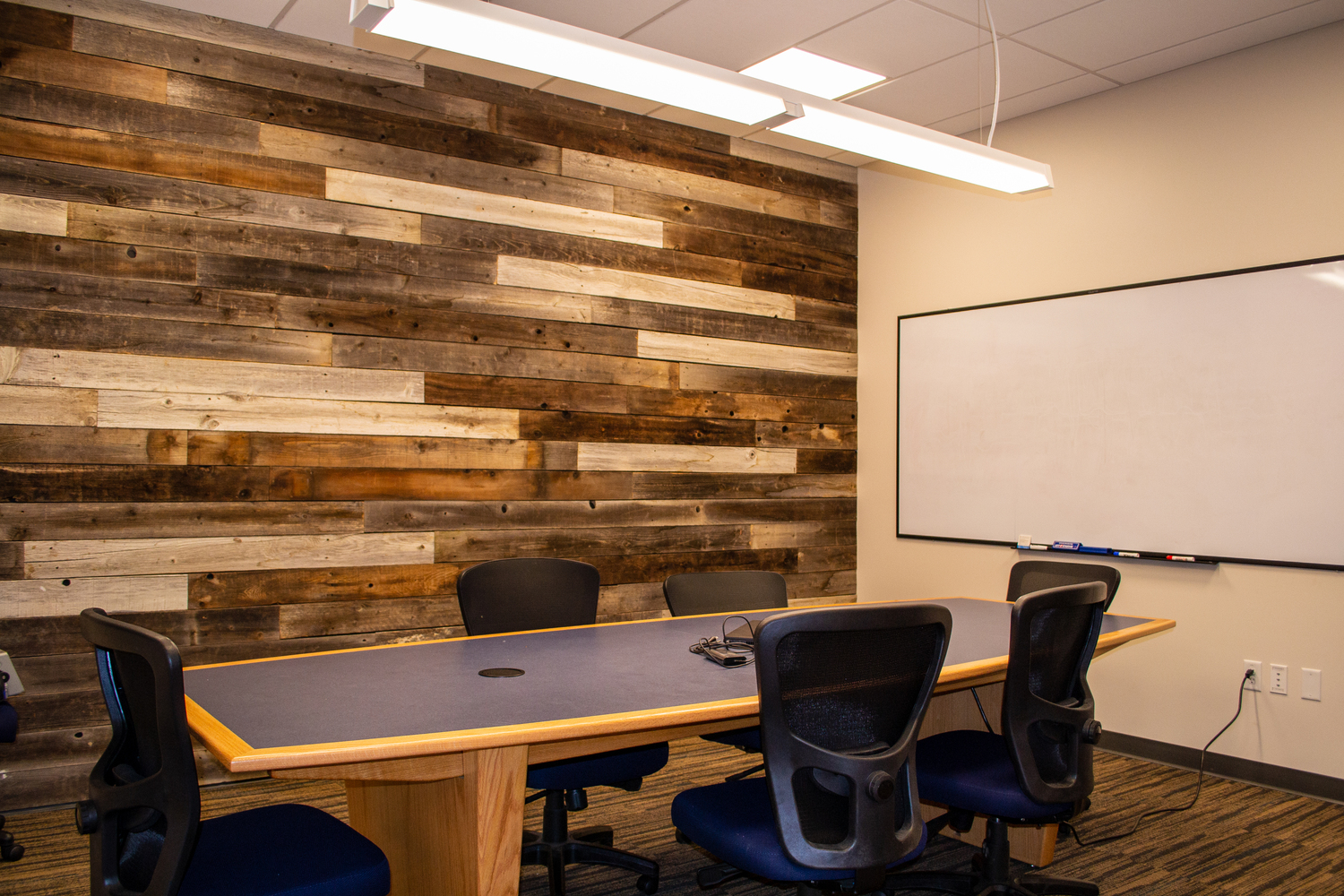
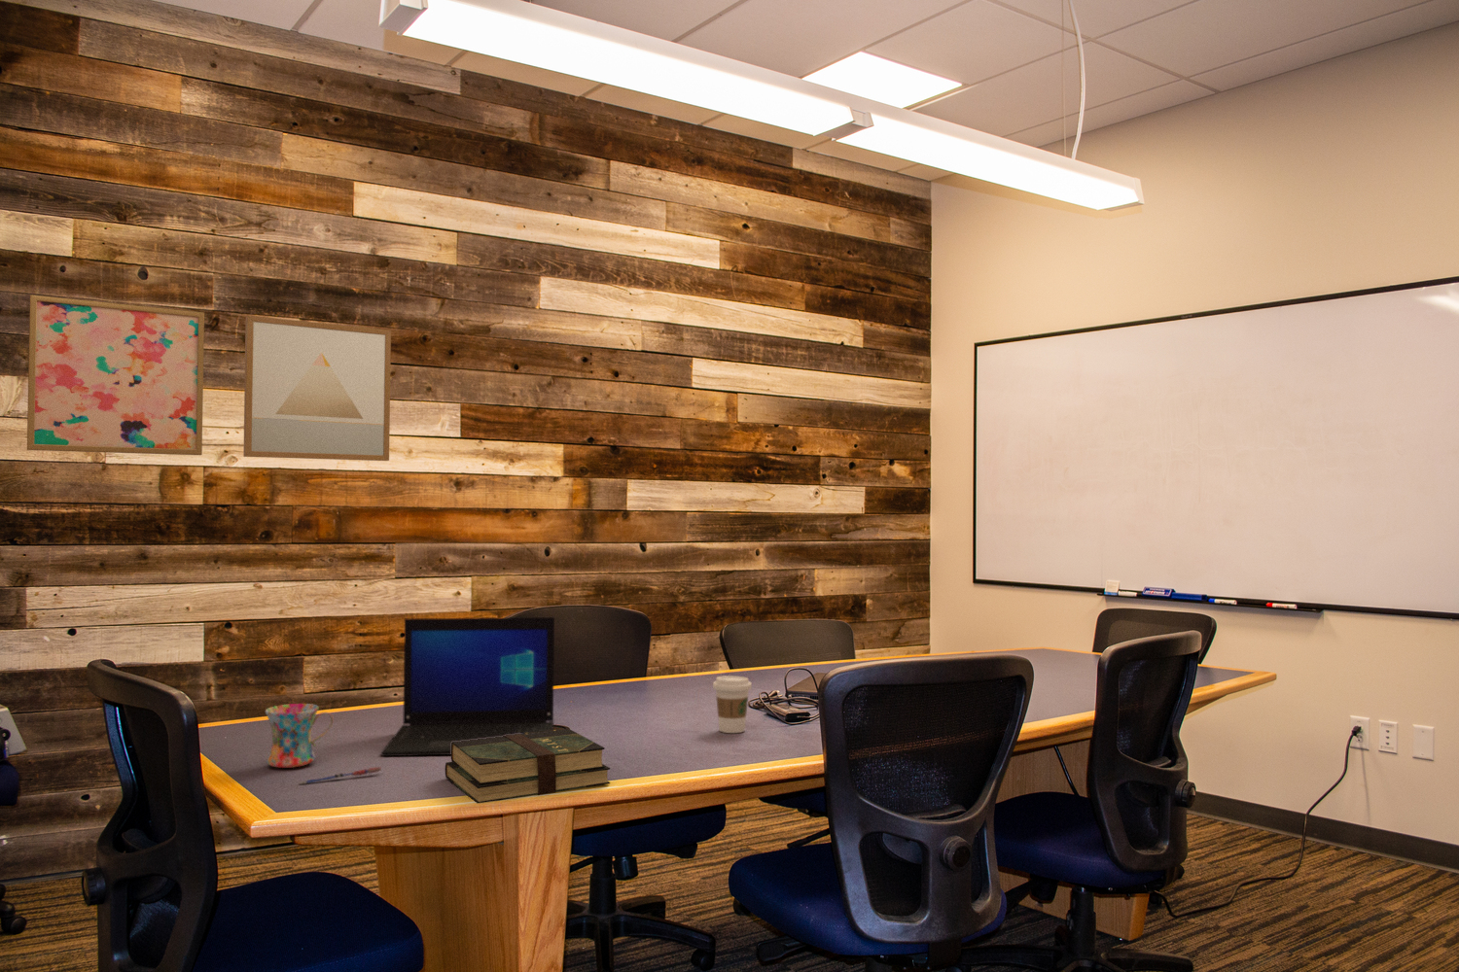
+ wall art [26,294,205,456]
+ laptop [380,616,556,757]
+ coffee cup [712,675,753,733]
+ wall art [242,315,392,462]
+ mug [265,703,334,769]
+ book [444,728,611,804]
+ pen [297,766,382,785]
